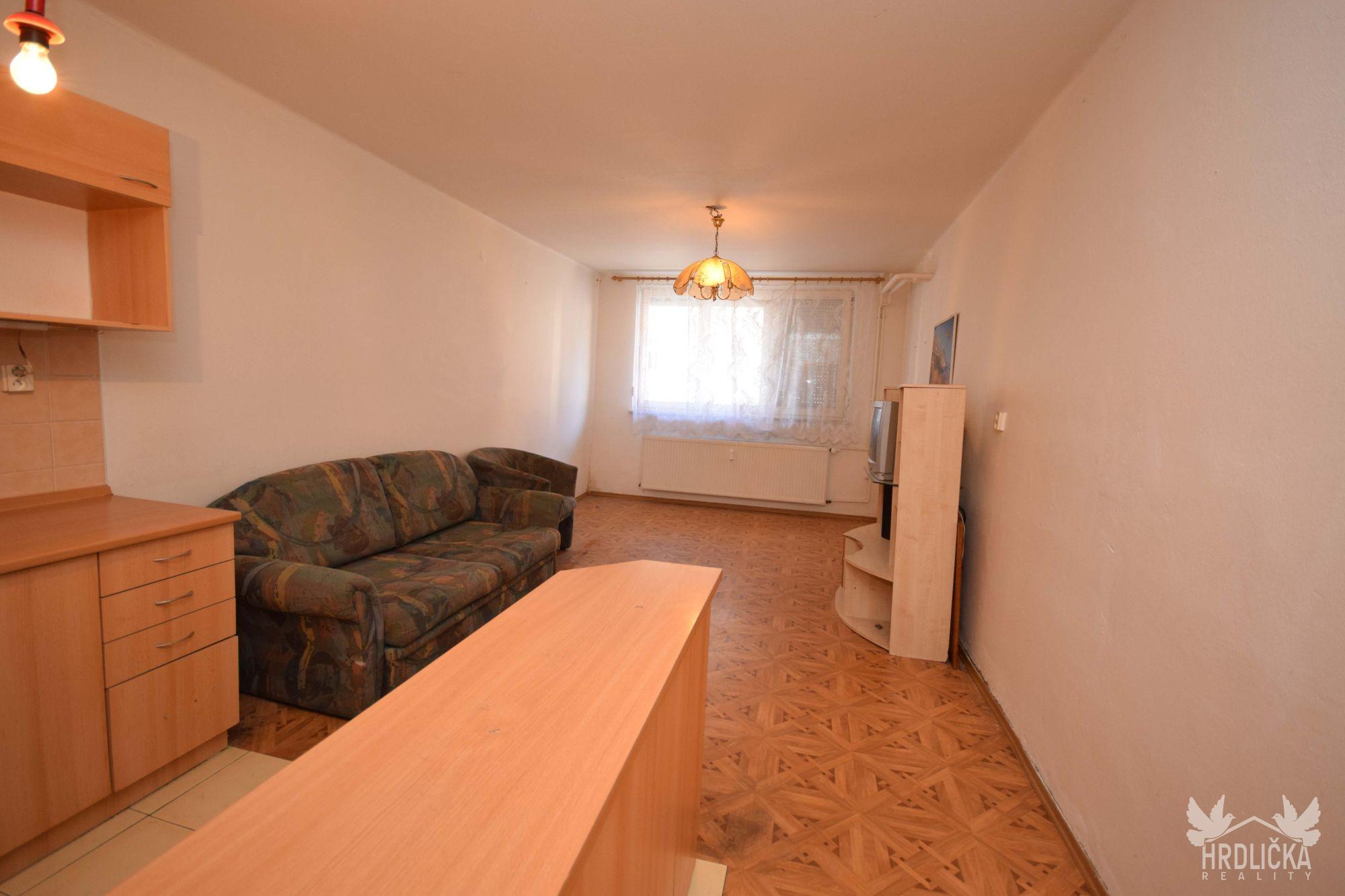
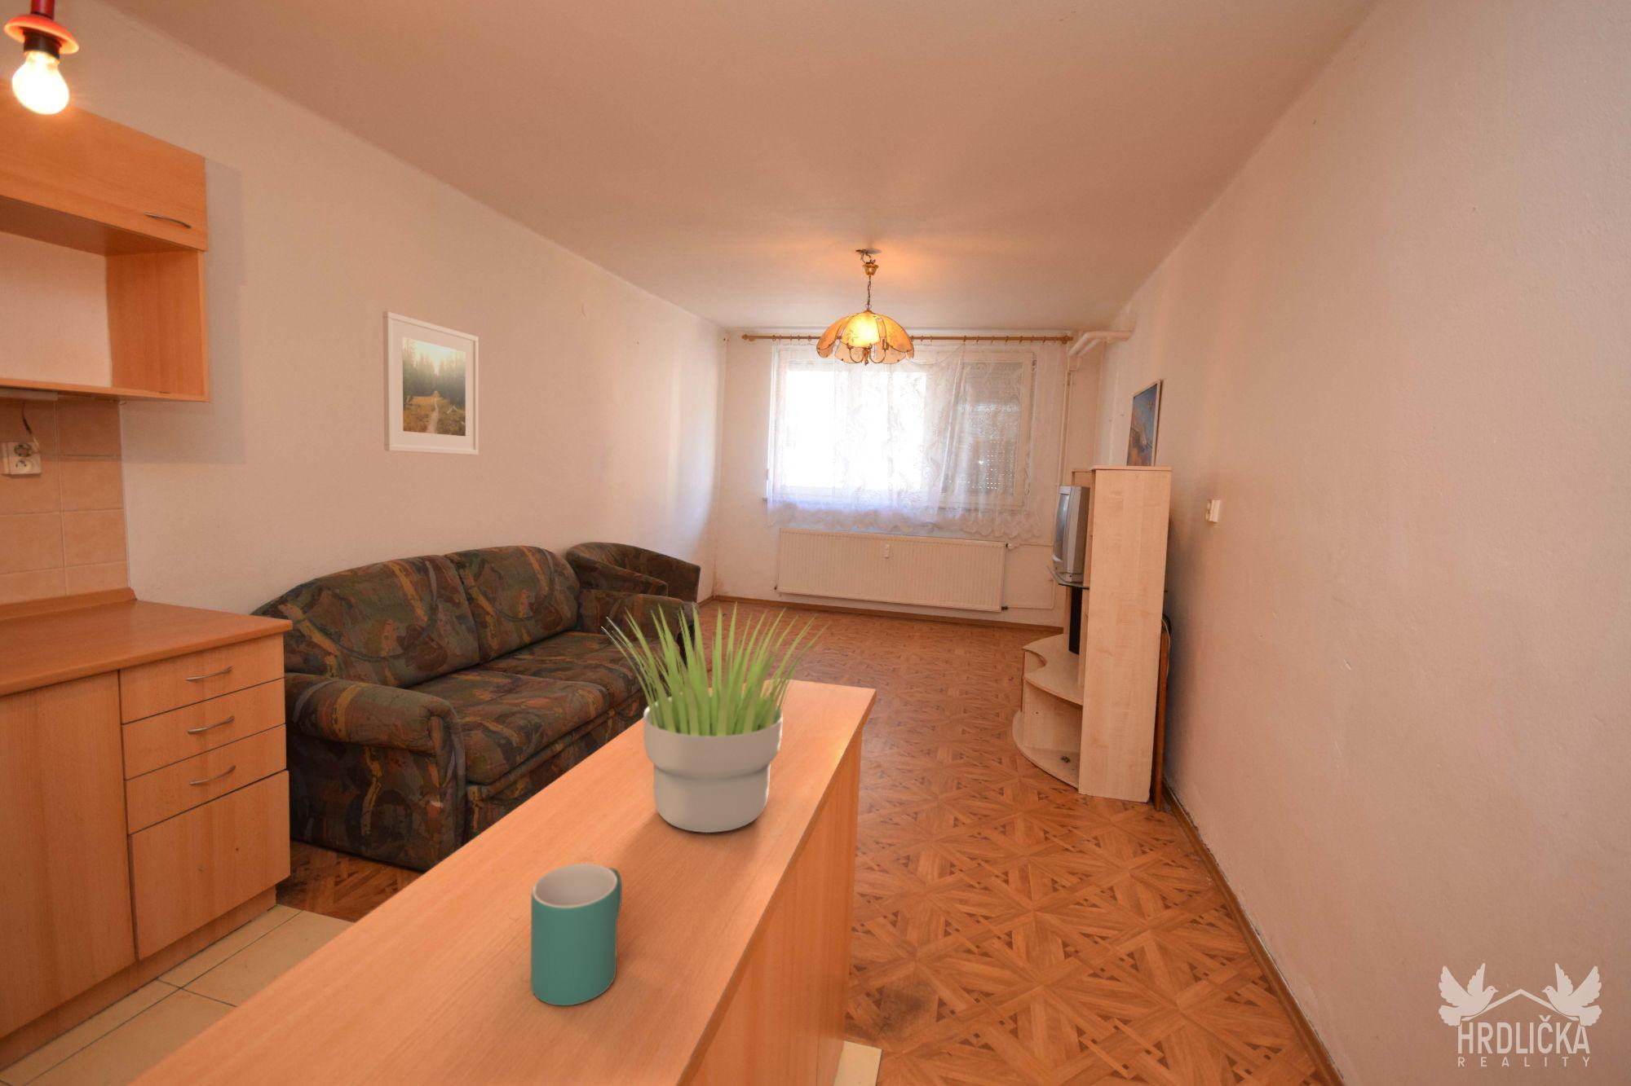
+ mug [530,863,622,1006]
+ potted plant [601,600,833,834]
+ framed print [382,310,479,456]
